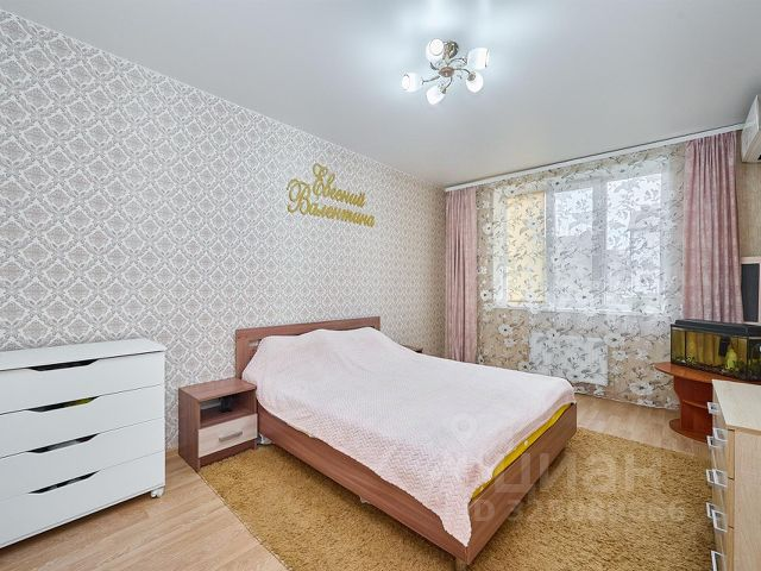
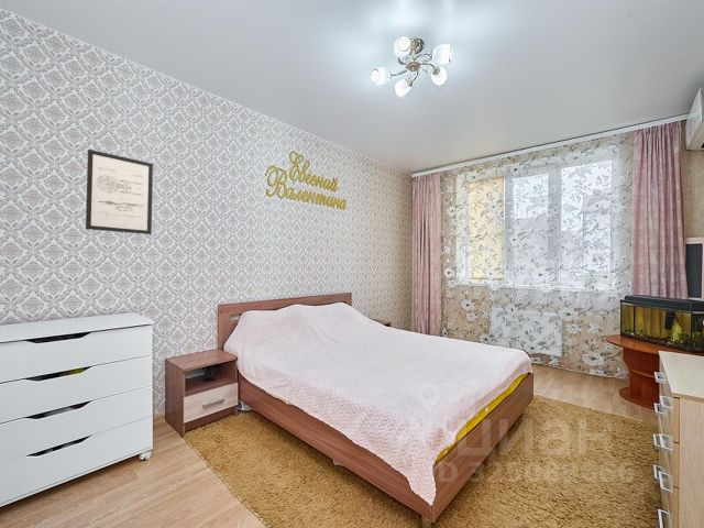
+ wall art [85,148,154,235]
